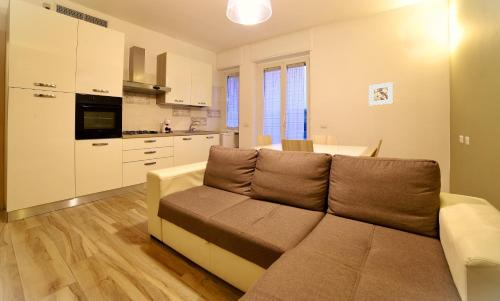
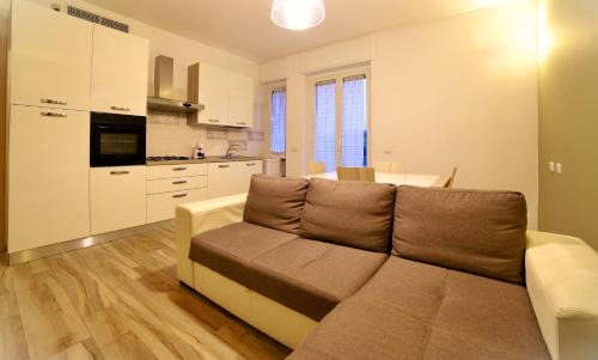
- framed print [368,81,394,107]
